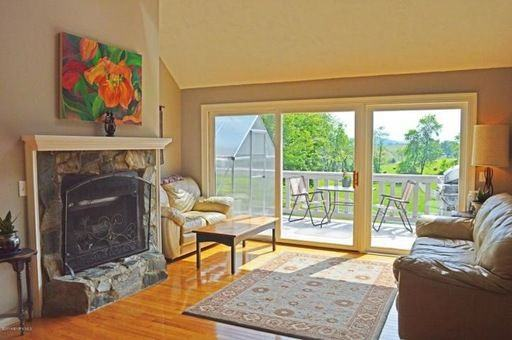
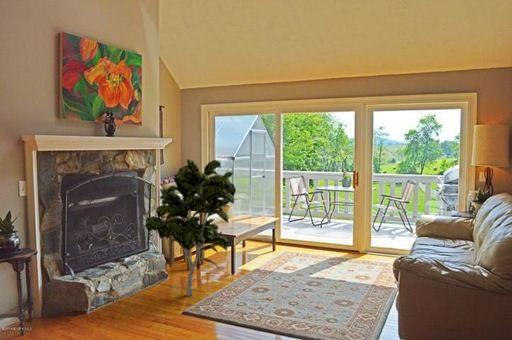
+ indoor plant [144,158,237,297]
+ stool [168,211,206,271]
